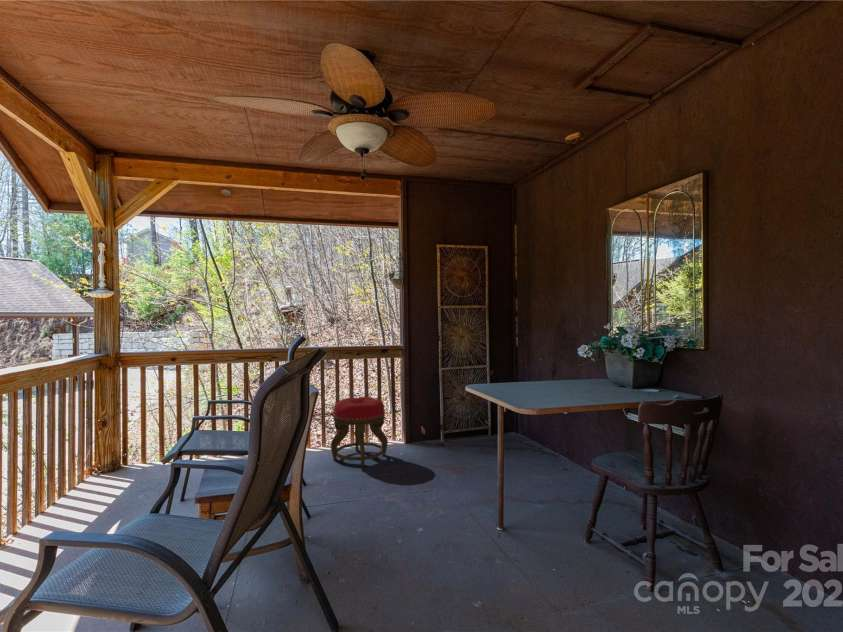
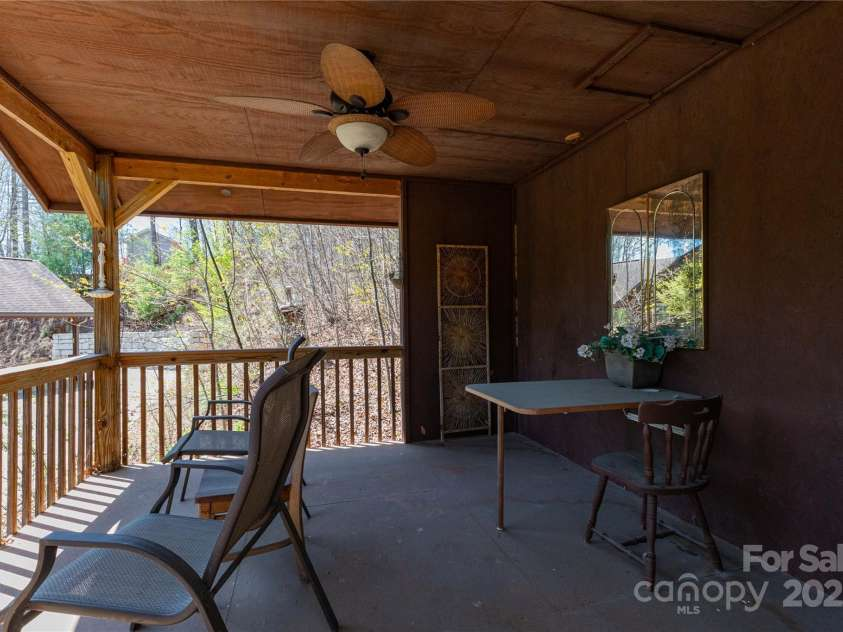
- stool [330,396,389,467]
